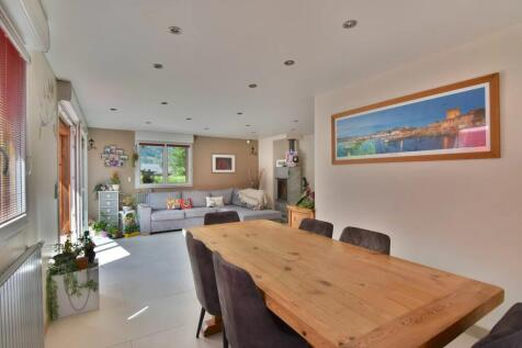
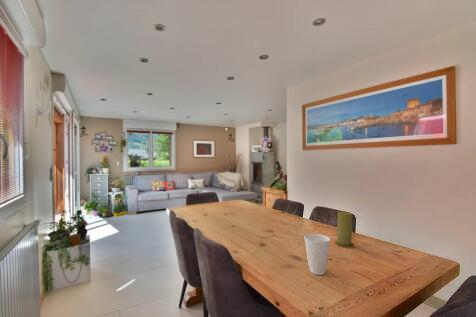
+ candle [333,210,355,249]
+ cup [303,233,331,276]
